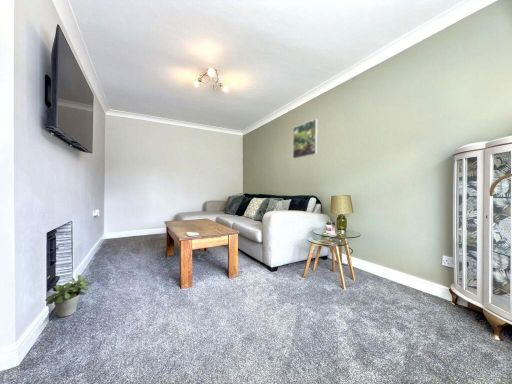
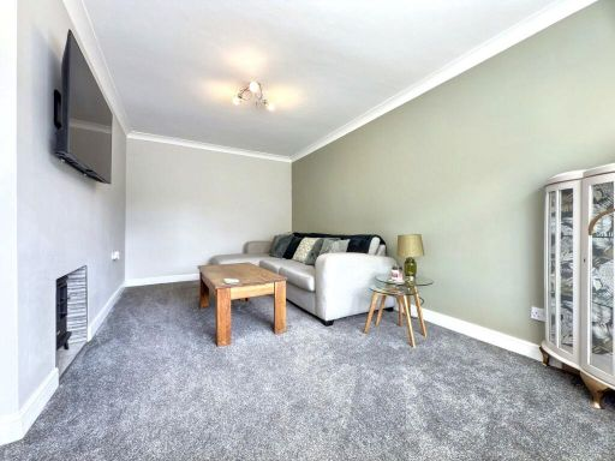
- potted plant [44,274,92,318]
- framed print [292,118,319,160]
